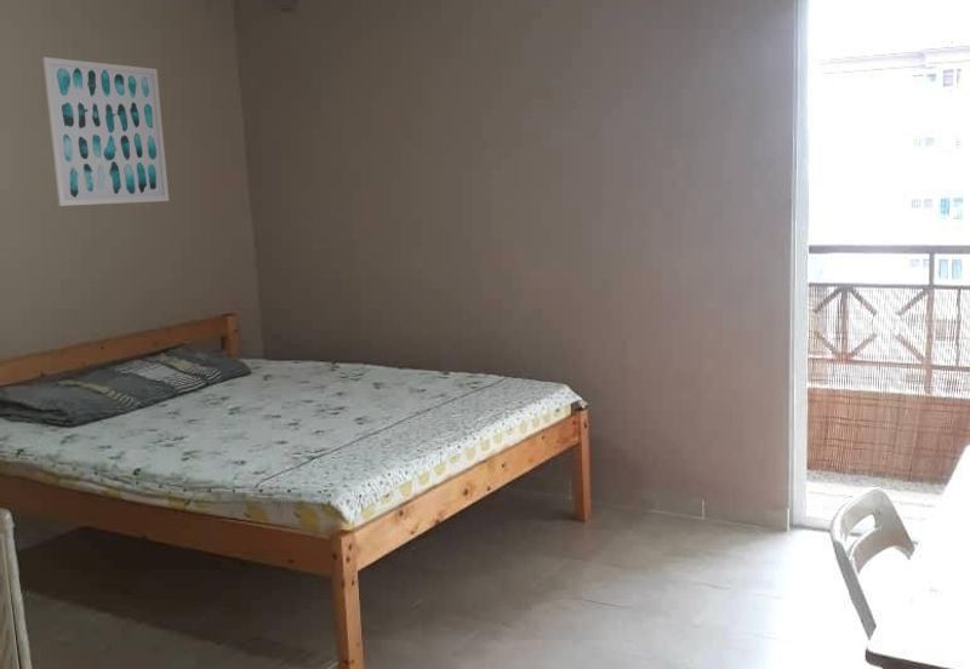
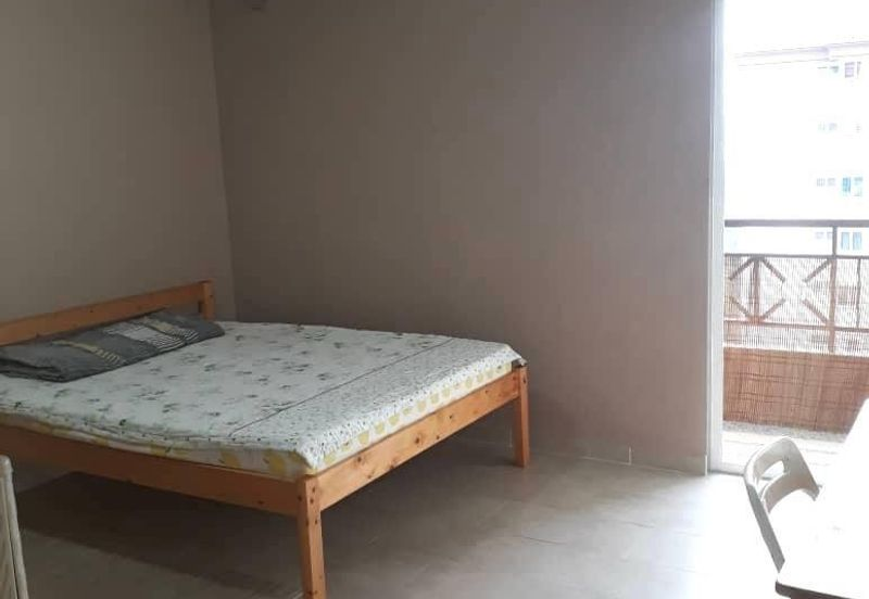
- wall art [41,56,170,207]
